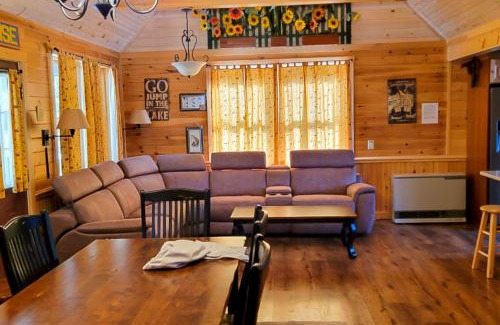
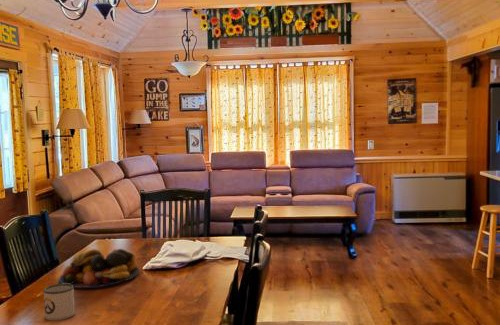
+ fruit bowl [58,248,140,289]
+ mug [43,283,76,321]
